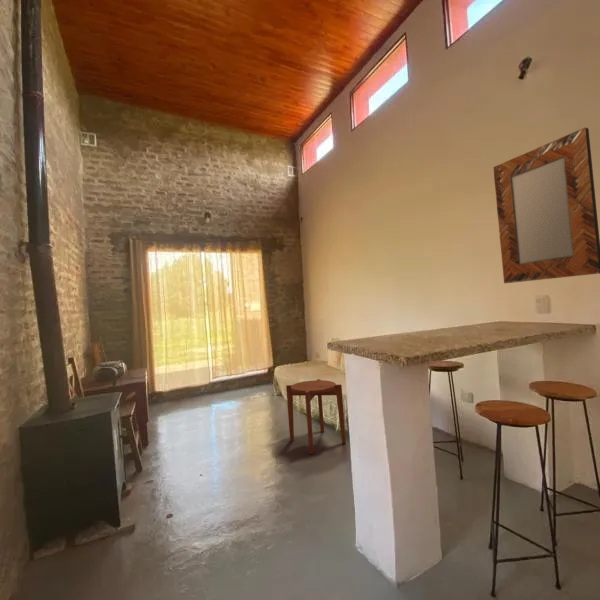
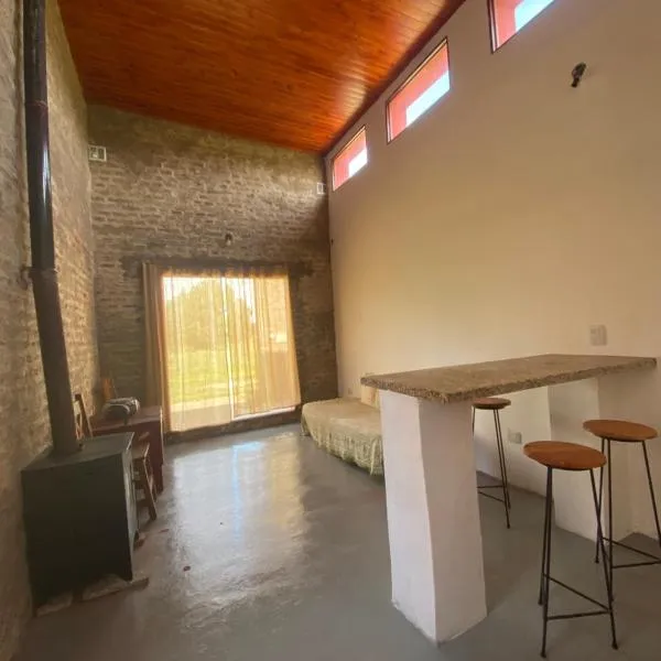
- side table [285,378,347,455]
- home mirror [493,126,600,284]
